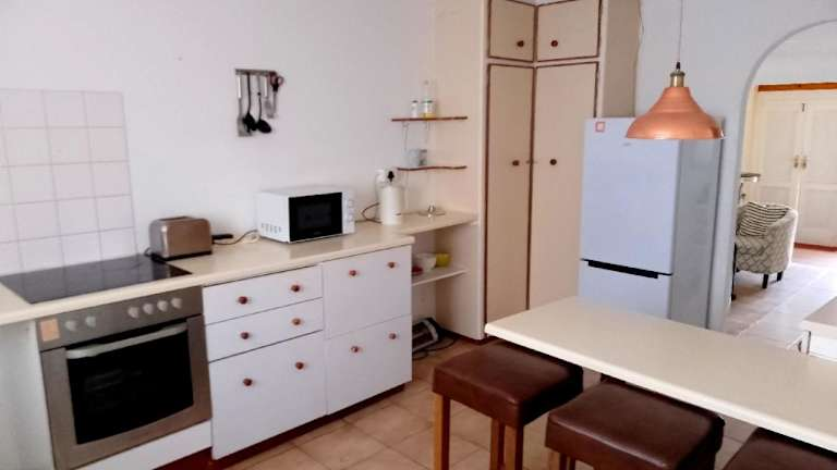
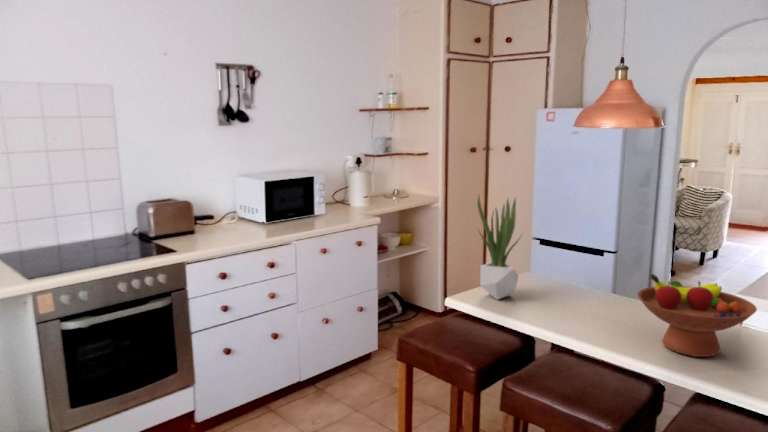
+ potted plant [476,195,524,301]
+ fruit bowl [636,273,758,358]
